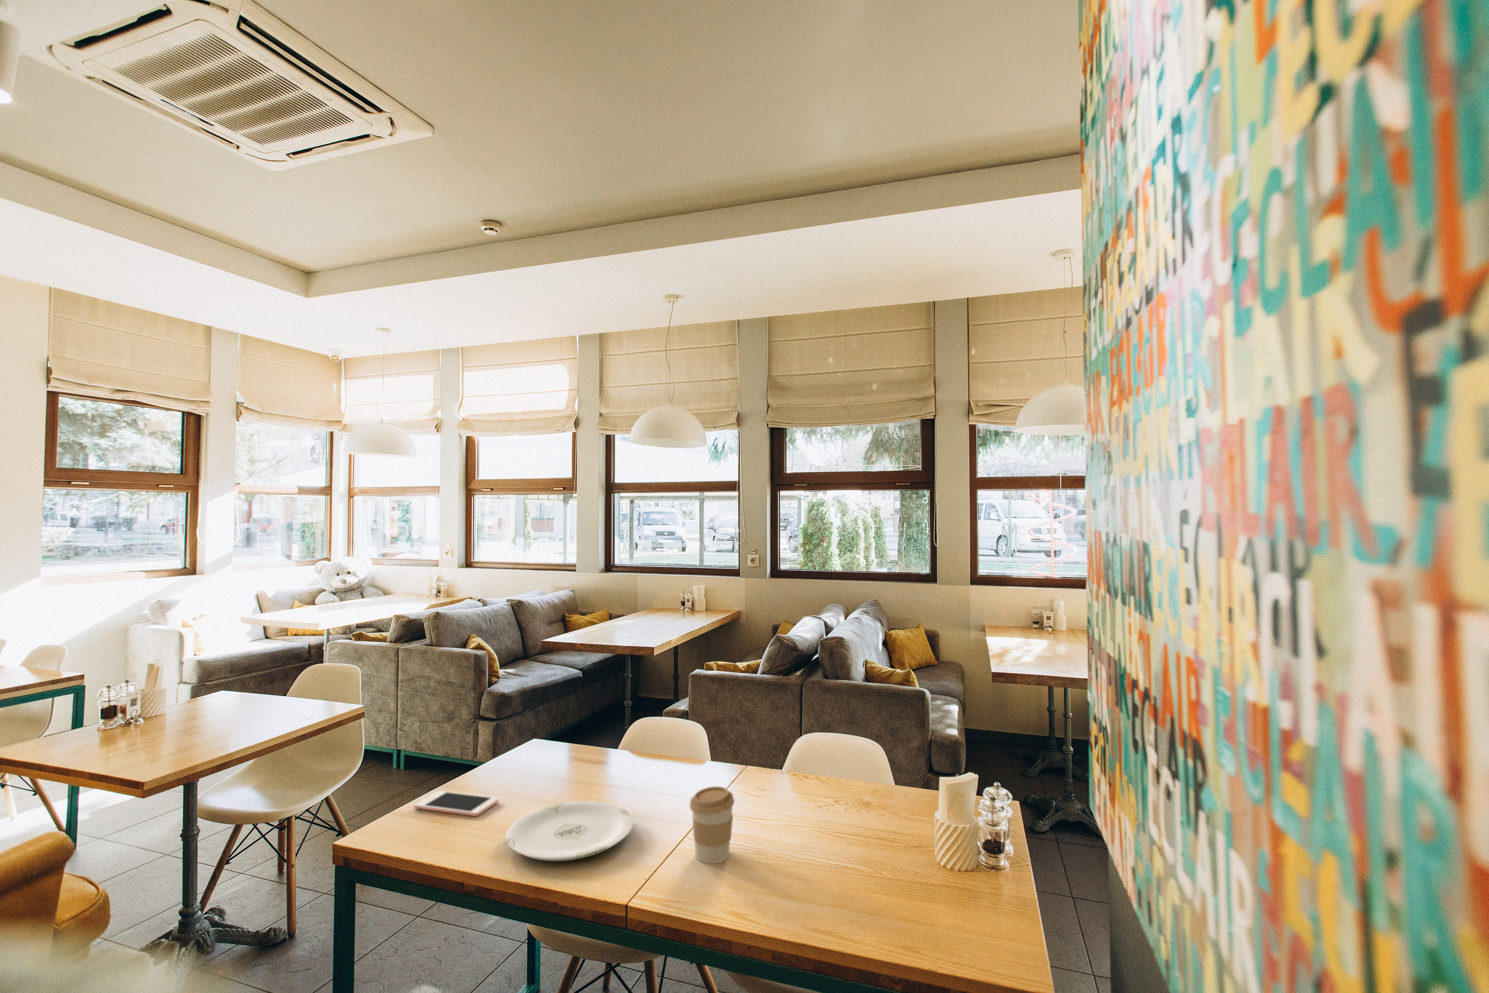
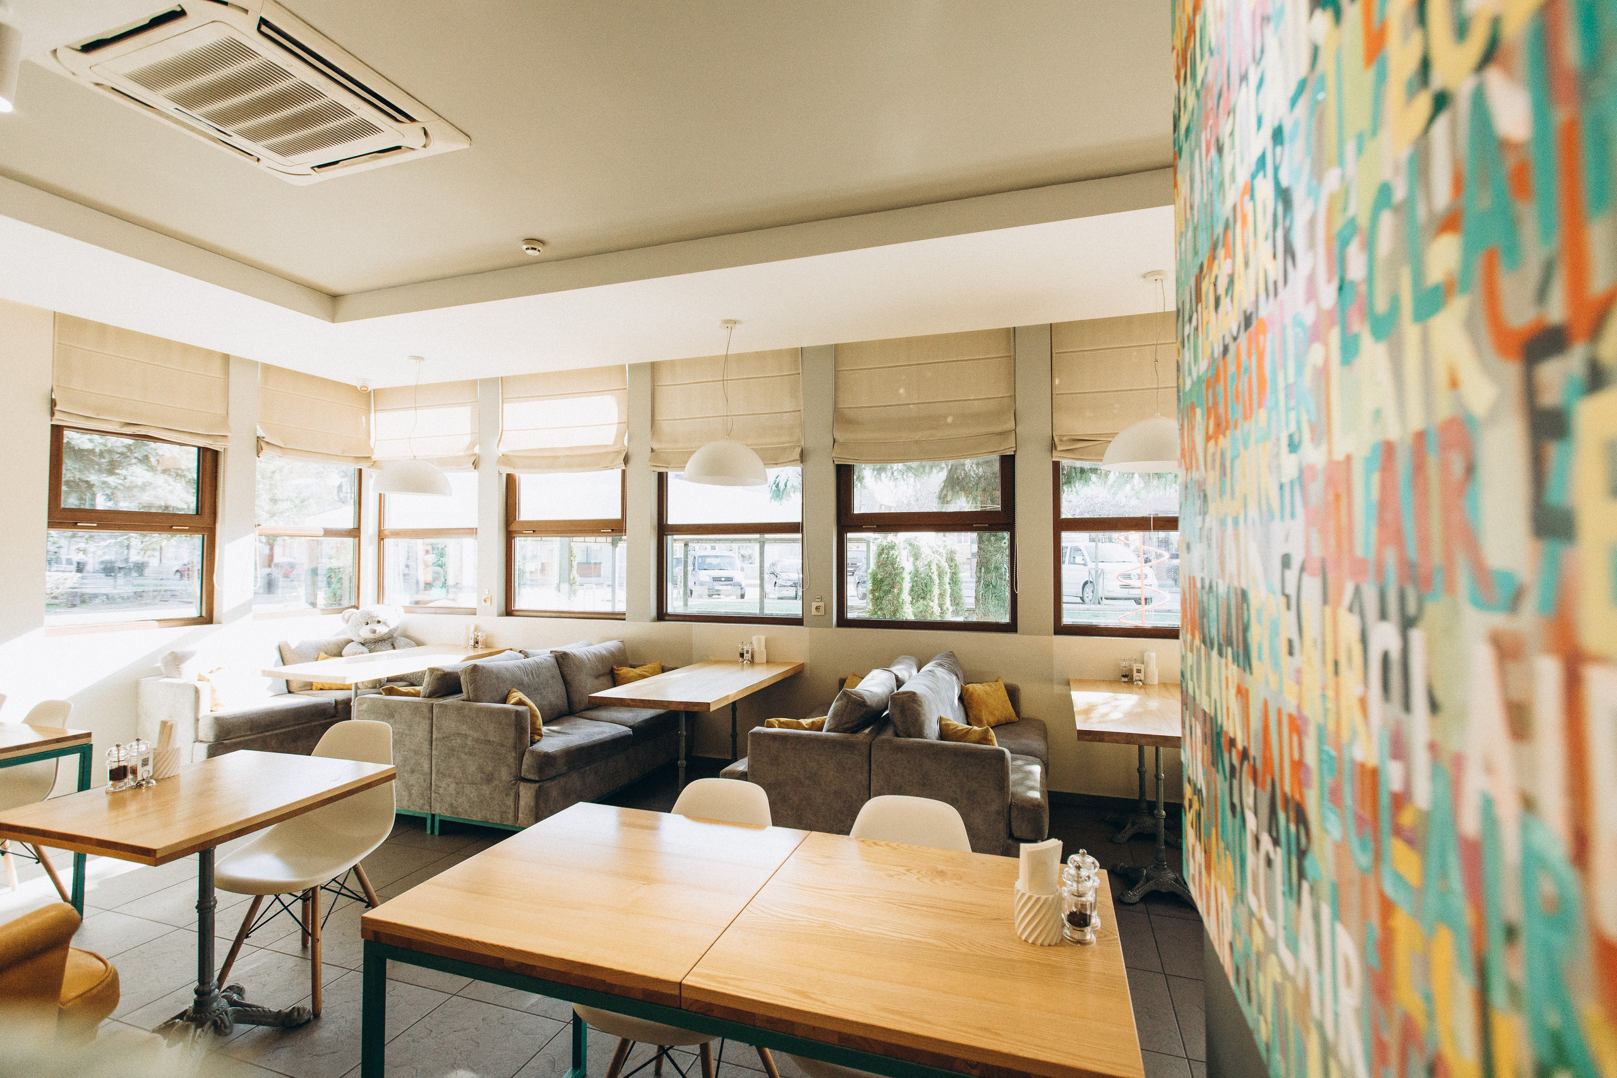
- coffee cup [689,786,736,864]
- cell phone [413,790,499,817]
- plate [505,800,634,861]
